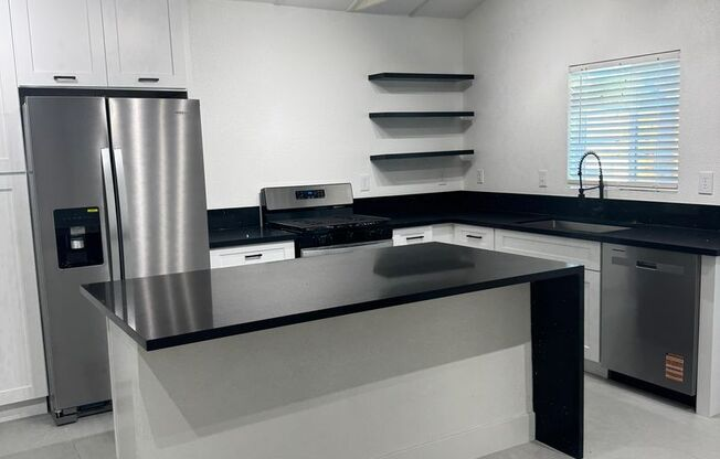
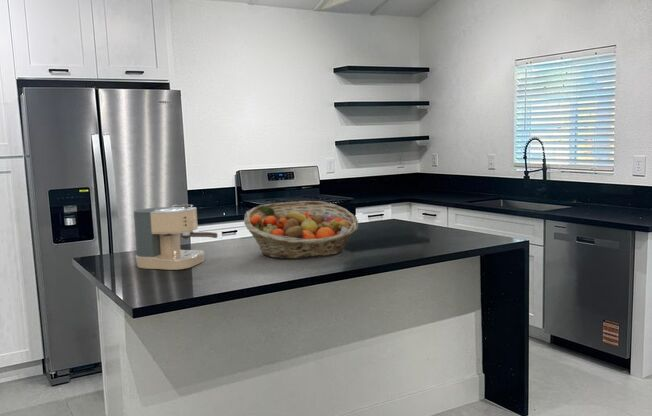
+ coffee maker [133,204,219,271]
+ fruit basket [243,200,359,260]
